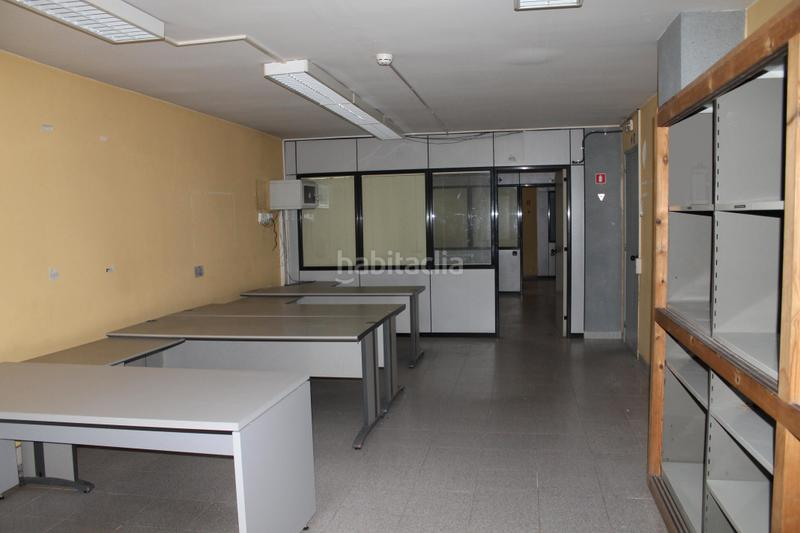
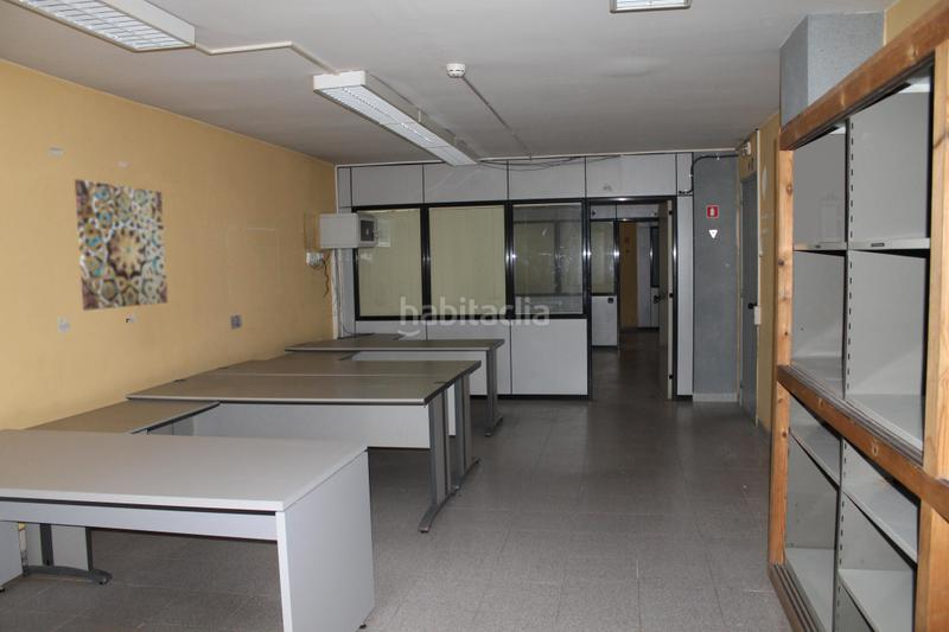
+ wall art [74,178,168,312]
